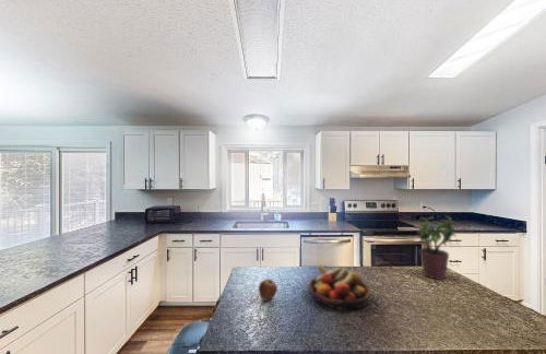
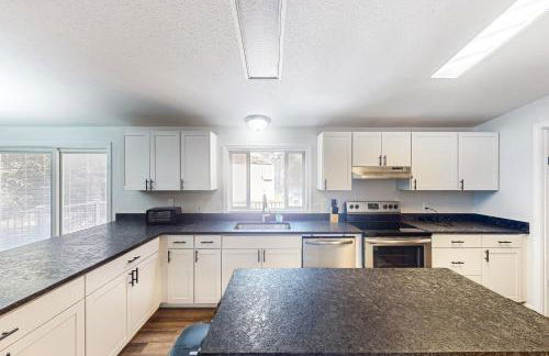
- potted plant [416,214,460,281]
- fruit bowl [308,262,372,311]
- apple [258,278,278,302]
